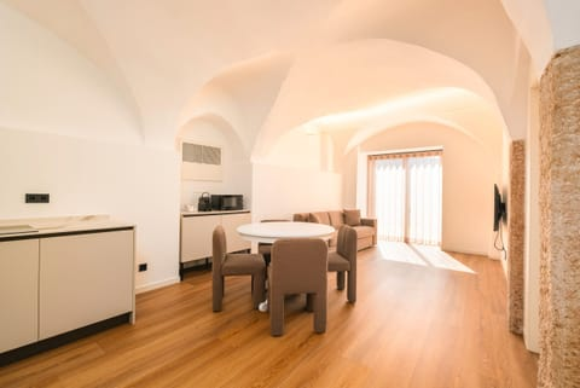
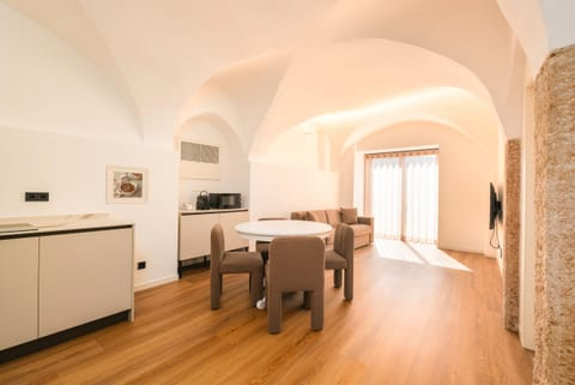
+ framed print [104,163,150,205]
